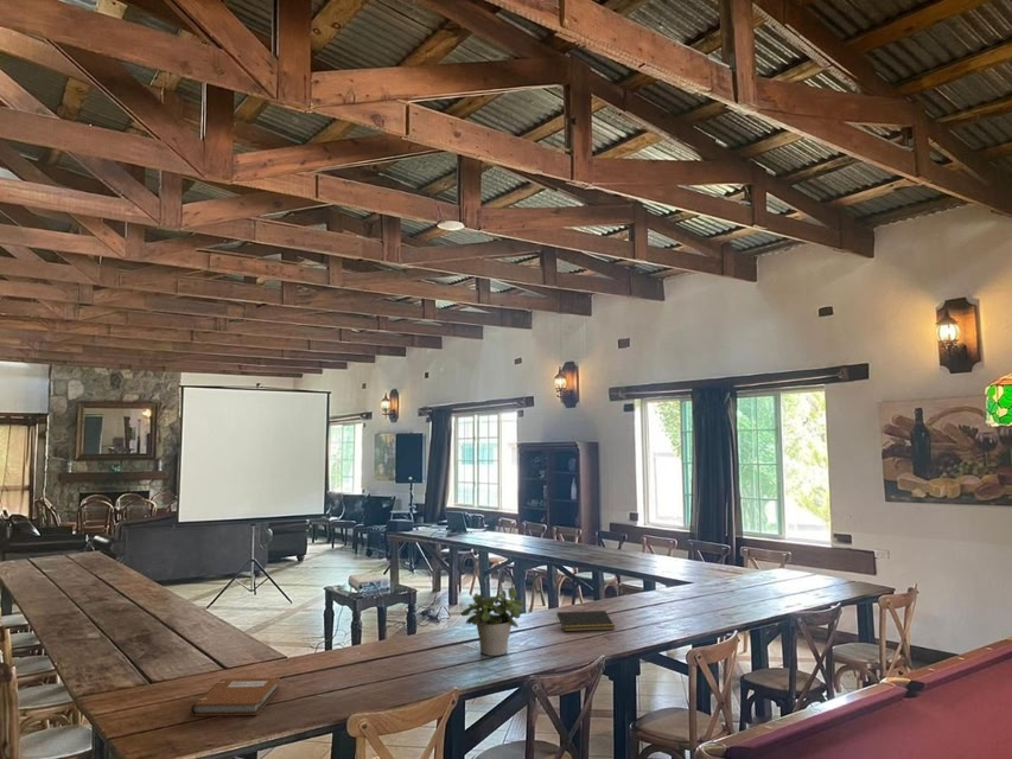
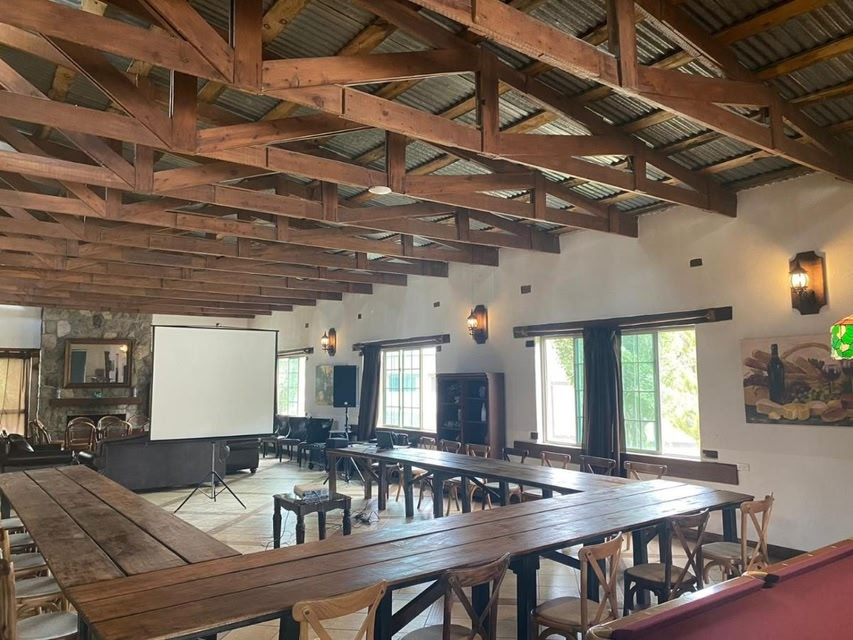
- potted plant [459,587,526,657]
- notepad [555,610,616,632]
- notebook [190,677,281,717]
